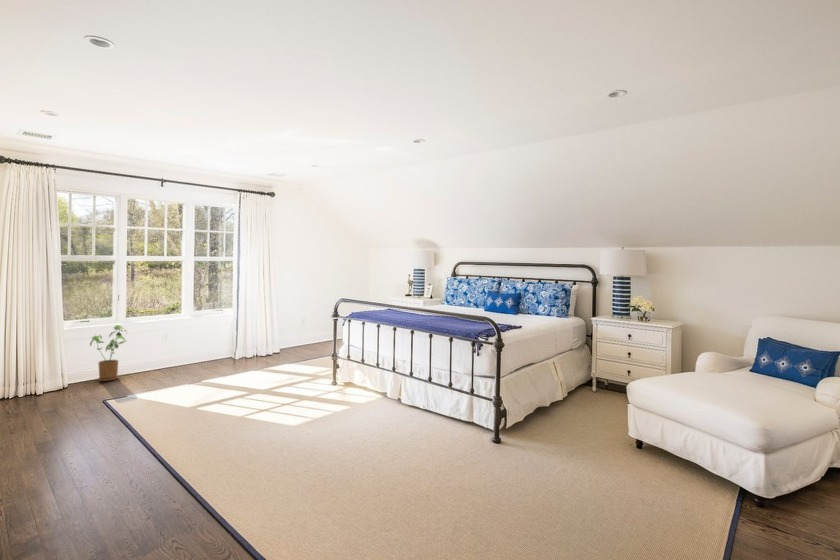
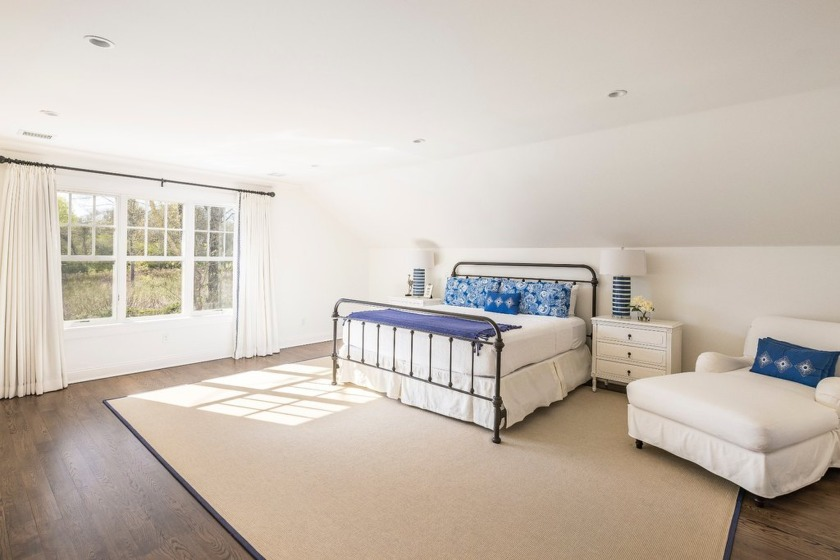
- house plant [89,324,128,382]
